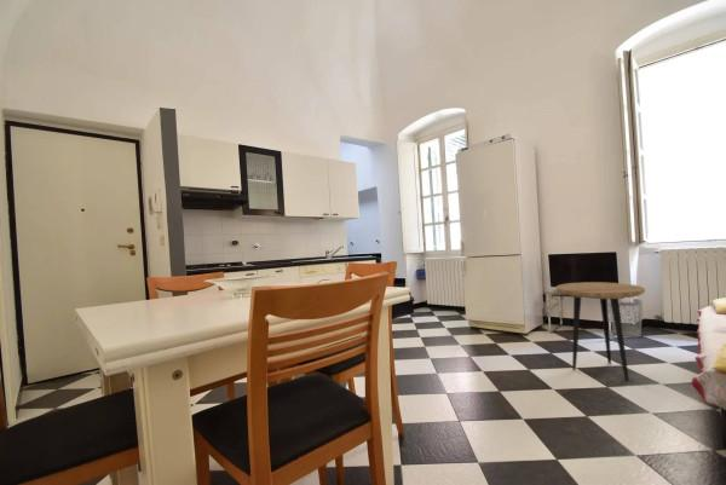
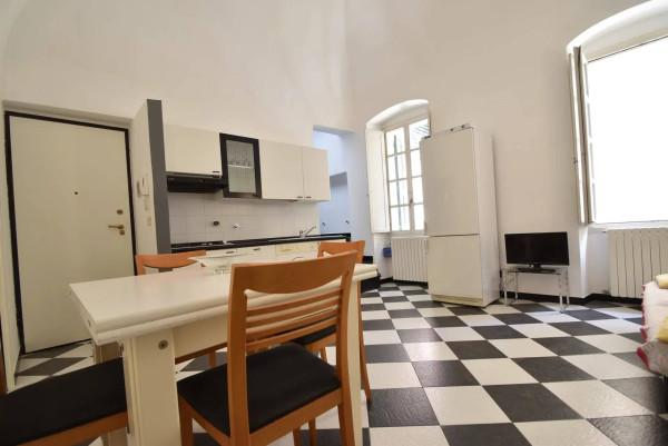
- wastebasket [607,298,644,337]
- side table [555,281,646,382]
